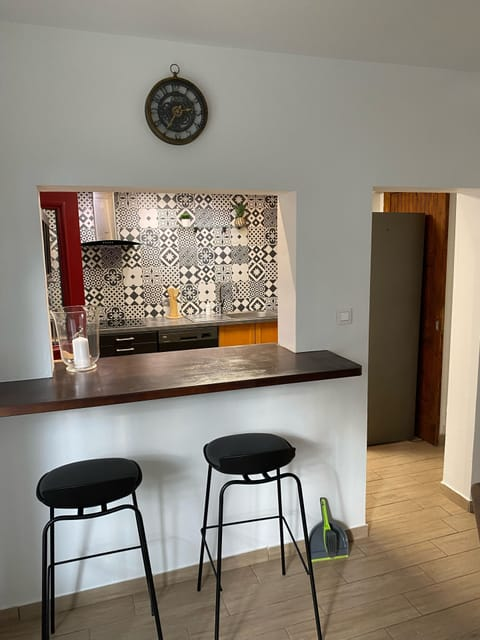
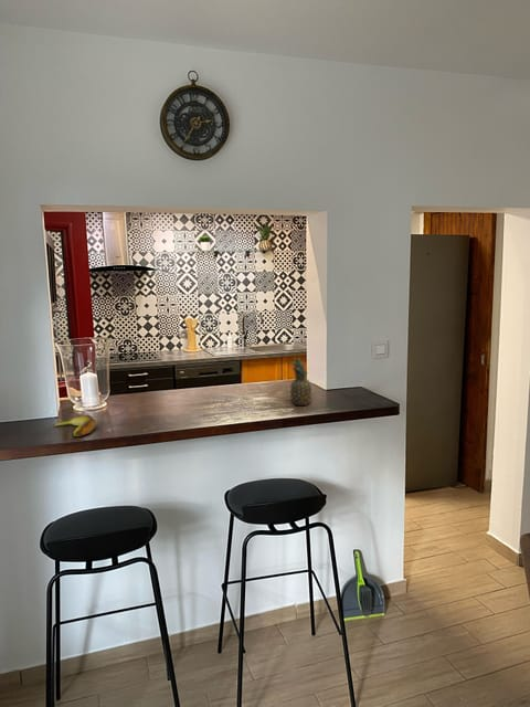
+ banana [52,413,98,437]
+ fruit [288,356,312,407]
